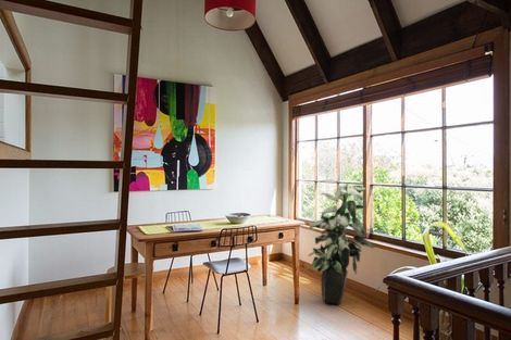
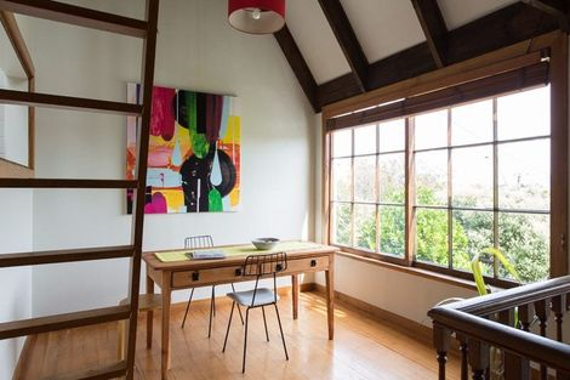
- indoor plant [308,178,375,305]
